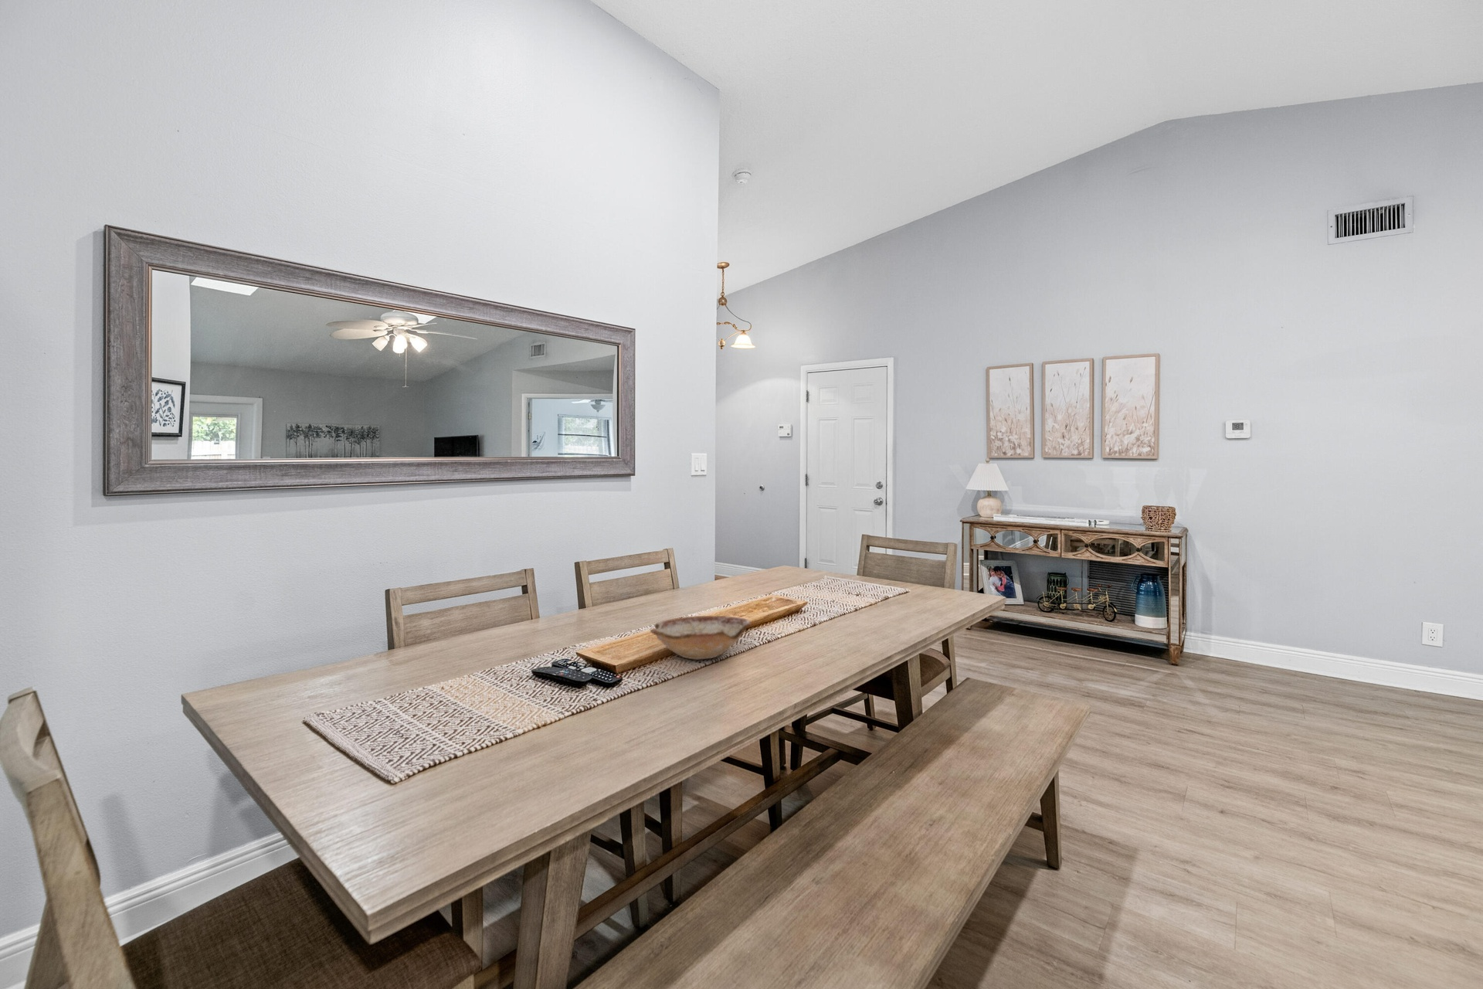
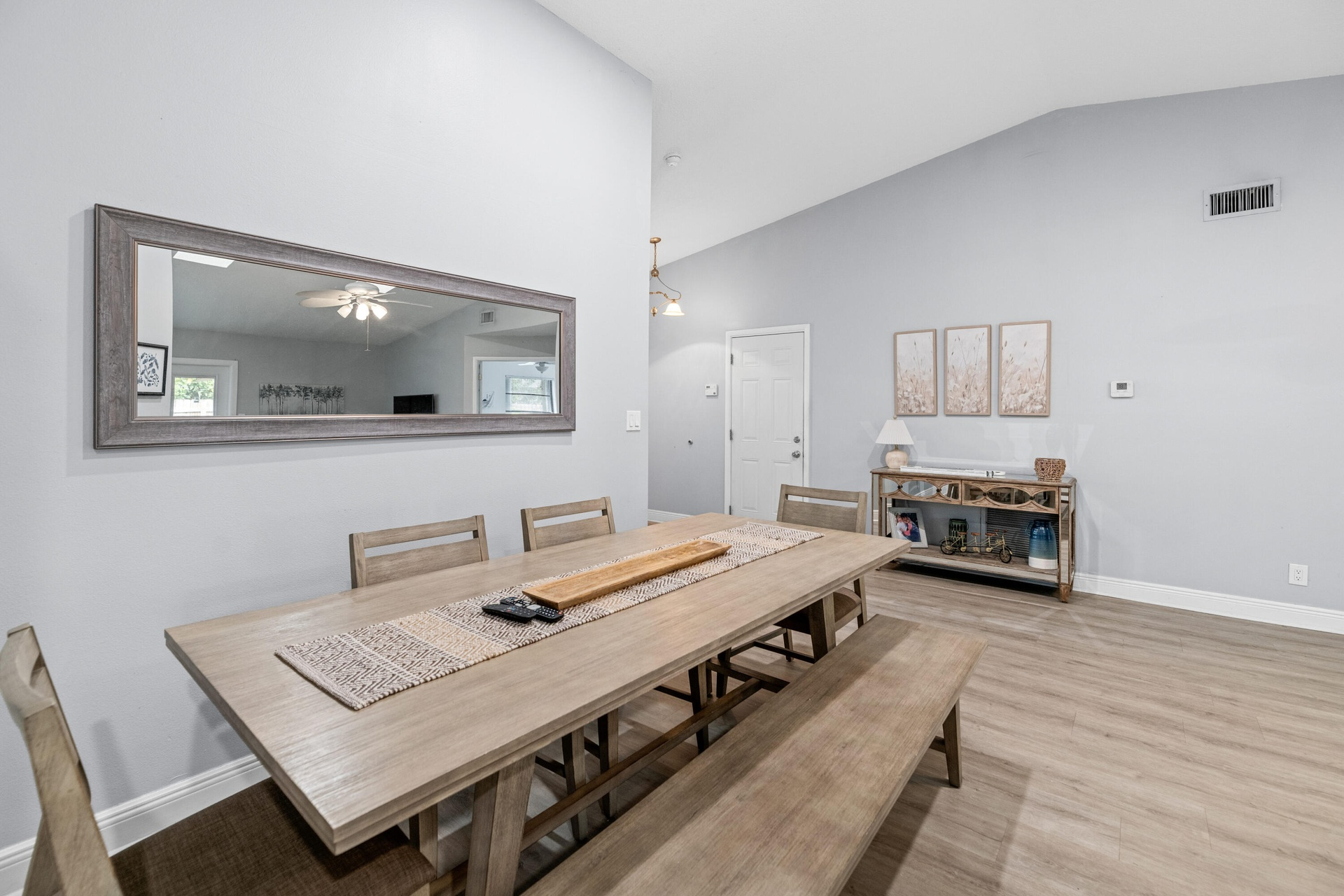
- bowl [650,615,753,660]
